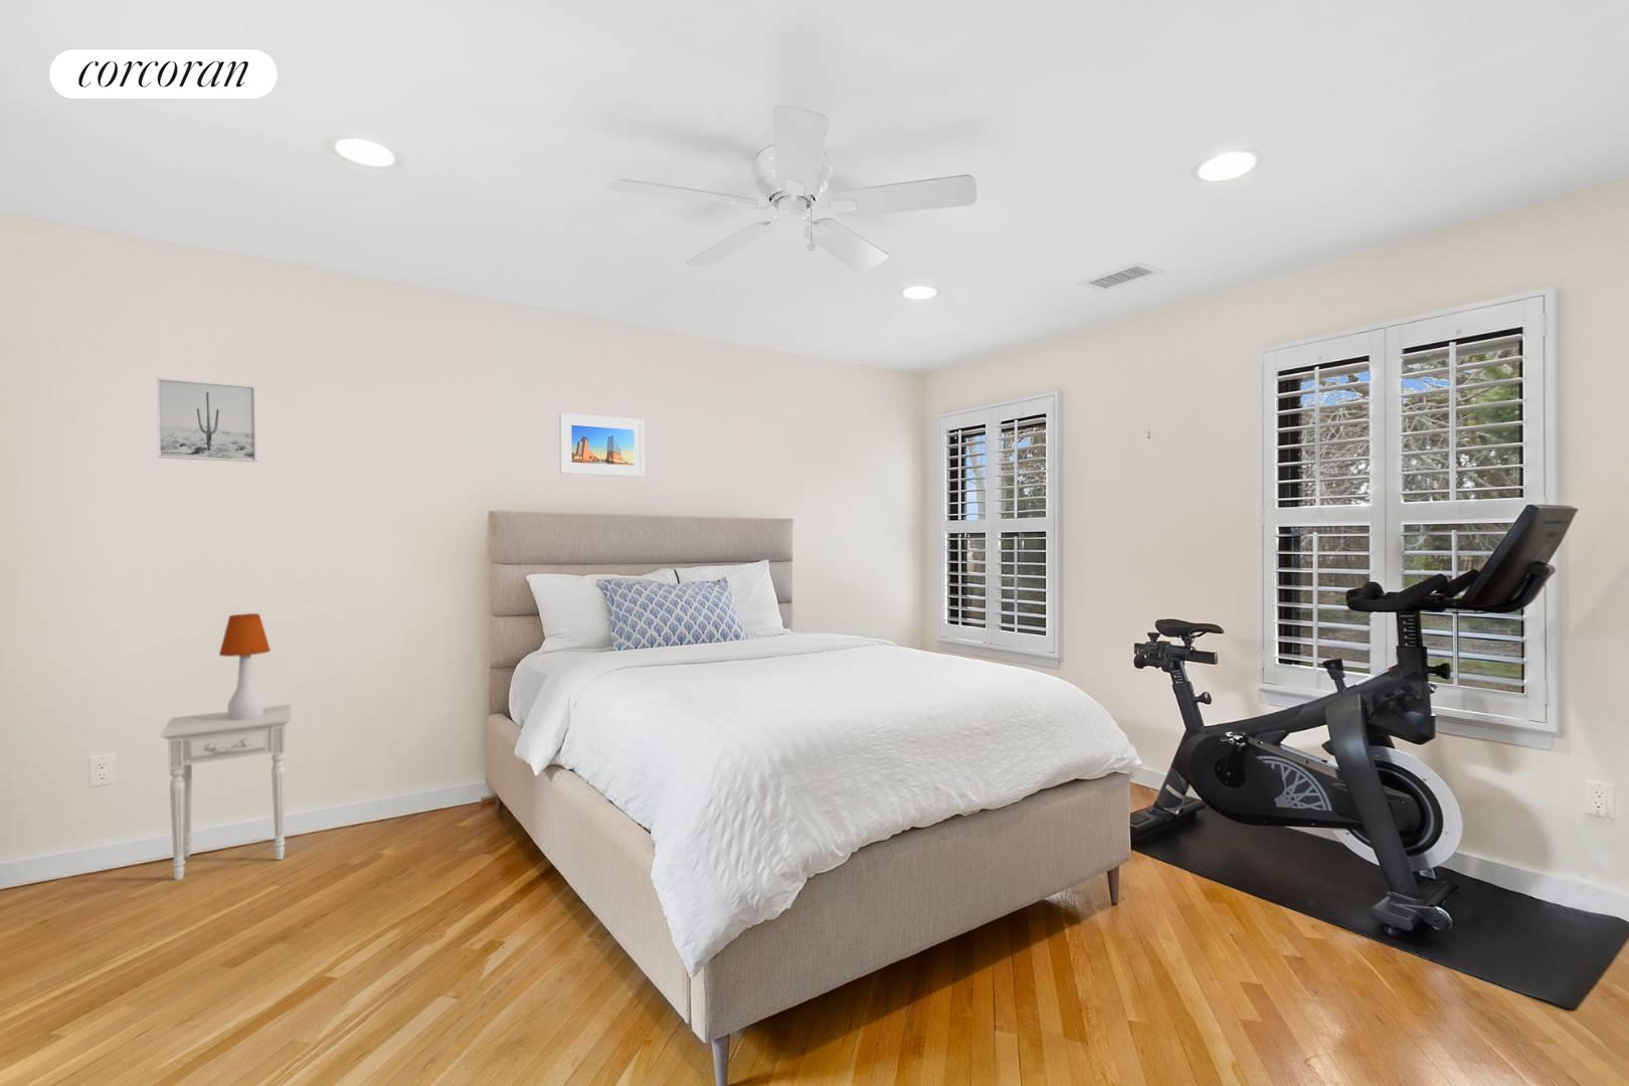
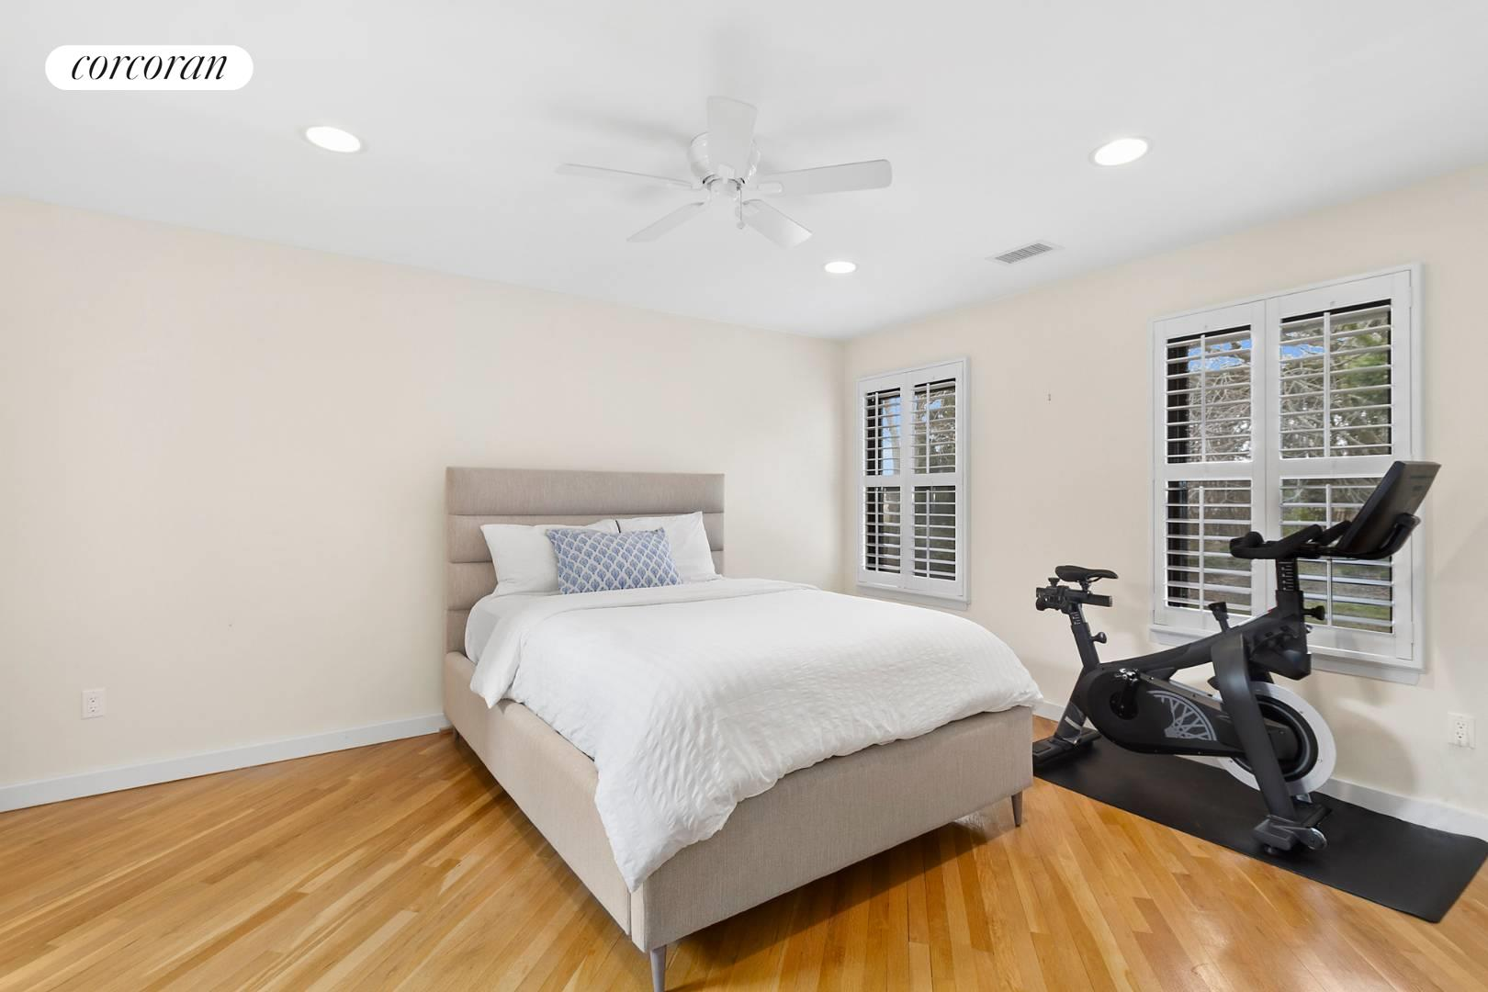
- table lamp [218,612,272,719]
- nightstand [160,704,292,881]
- wall art [156,377,258,463]
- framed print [558,412,646,478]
